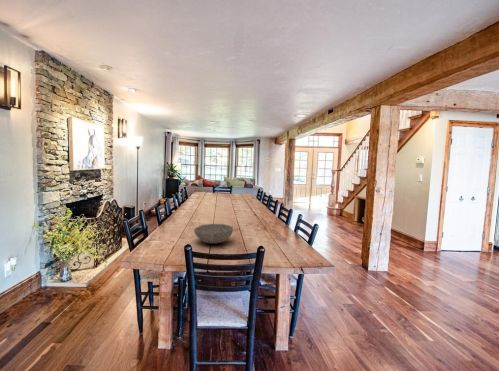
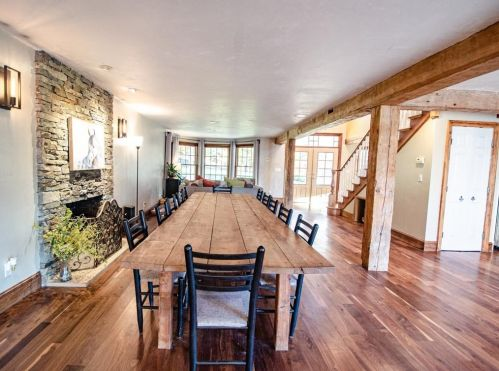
- bowl [193,223,234,245]
